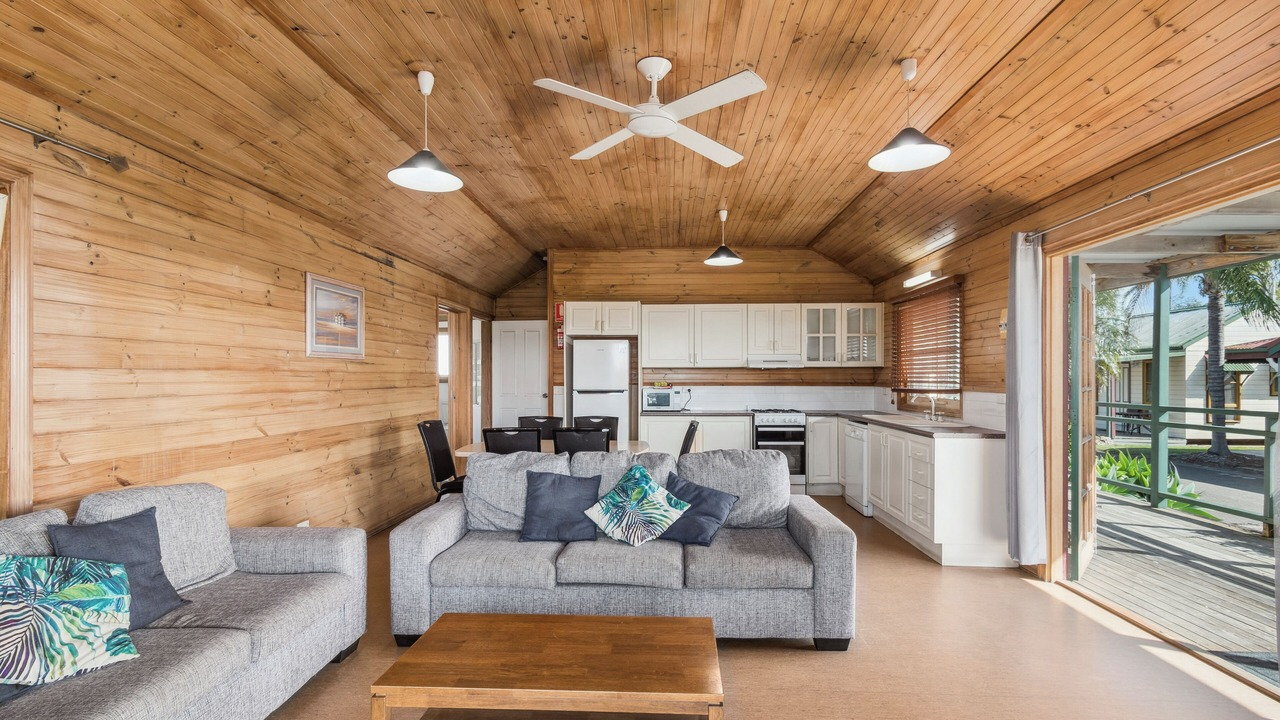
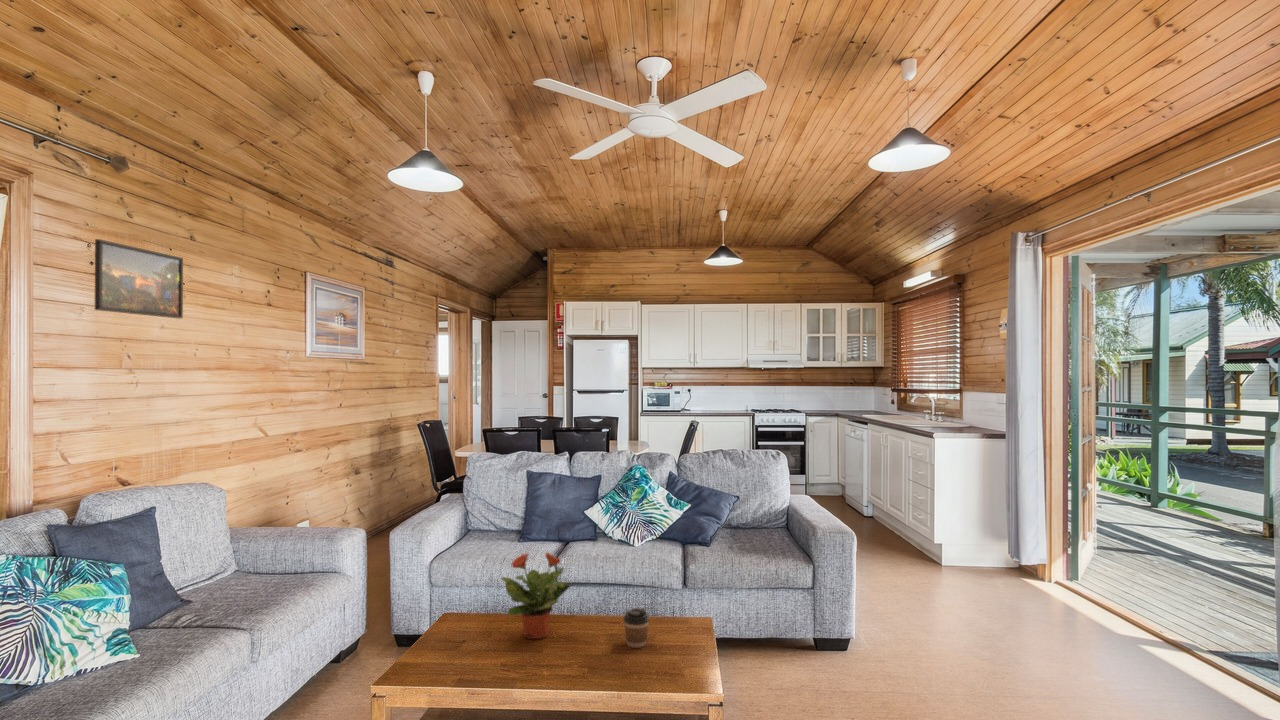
+ coffee cup [622,607,650,649]
+ potted plant [500,551,573,640]
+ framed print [94,238,184,319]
